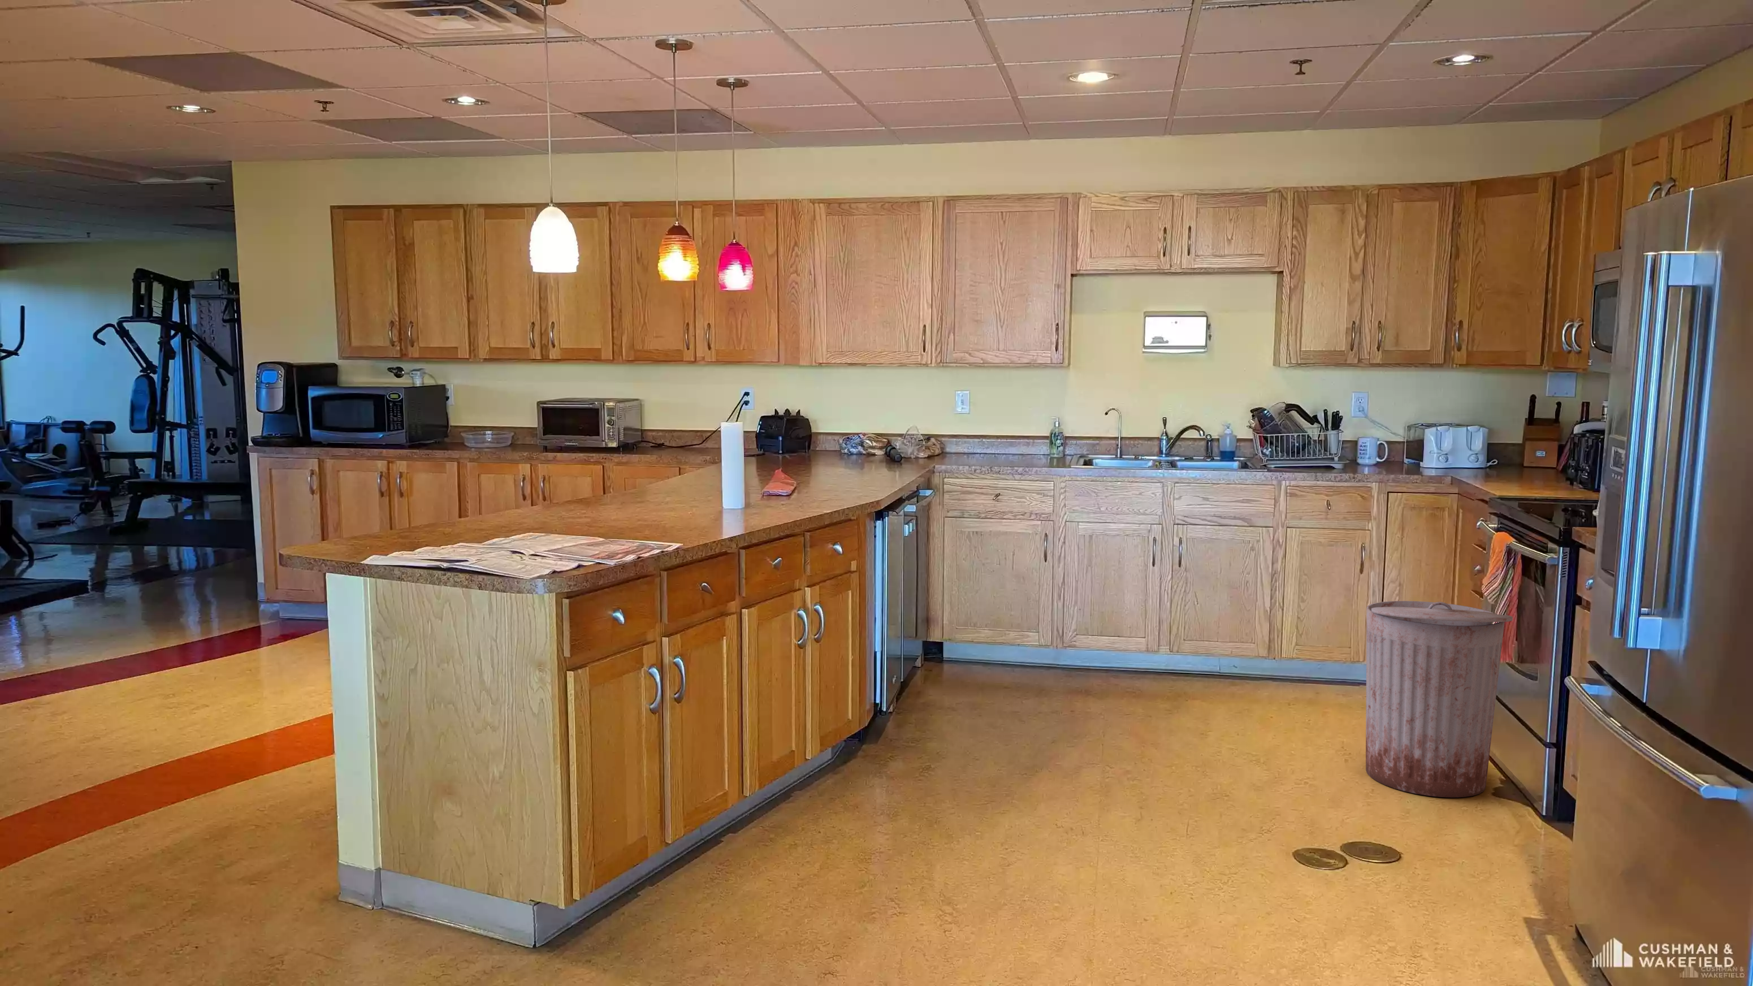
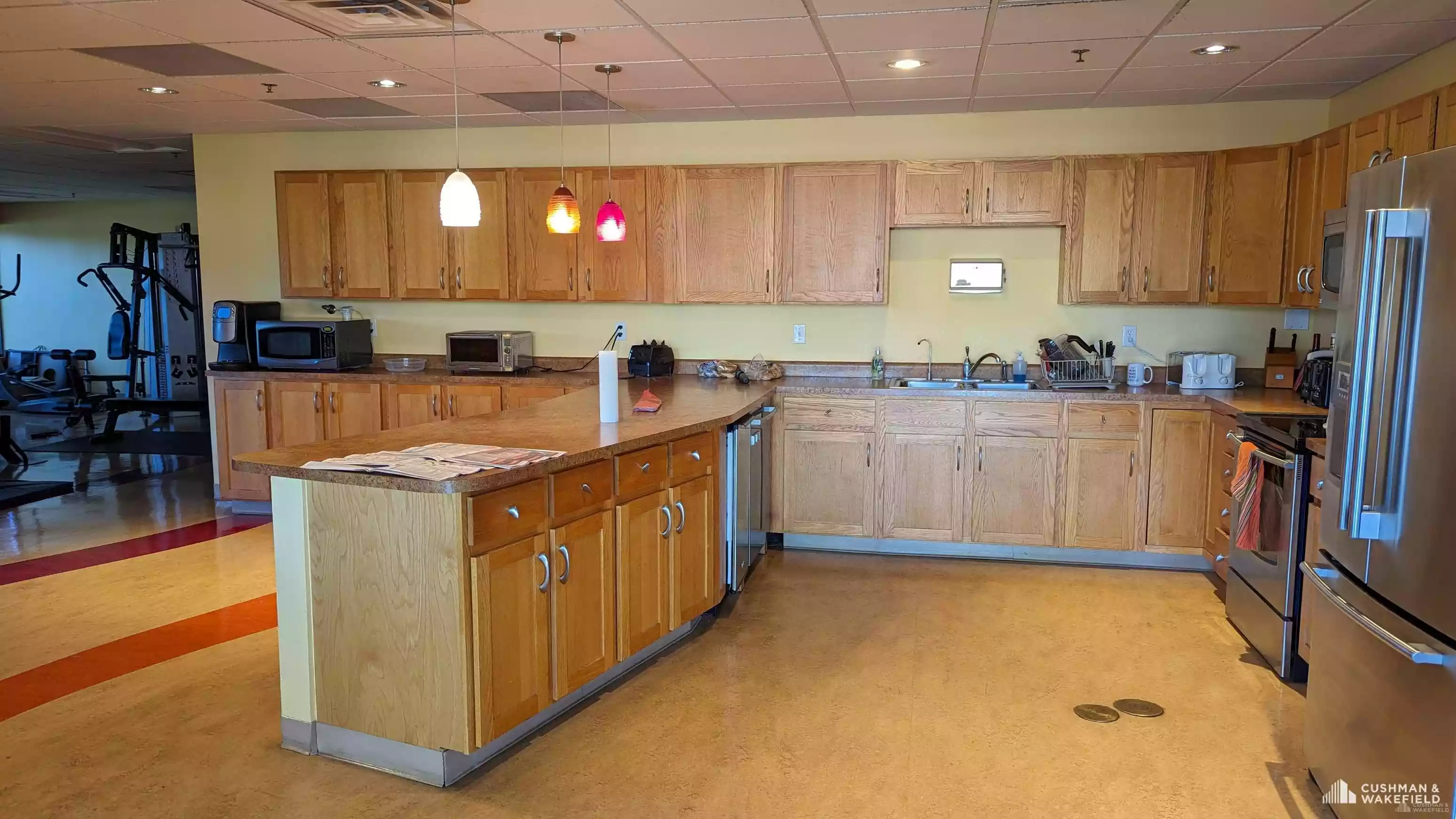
- trash can [1365,601,1513,798]
